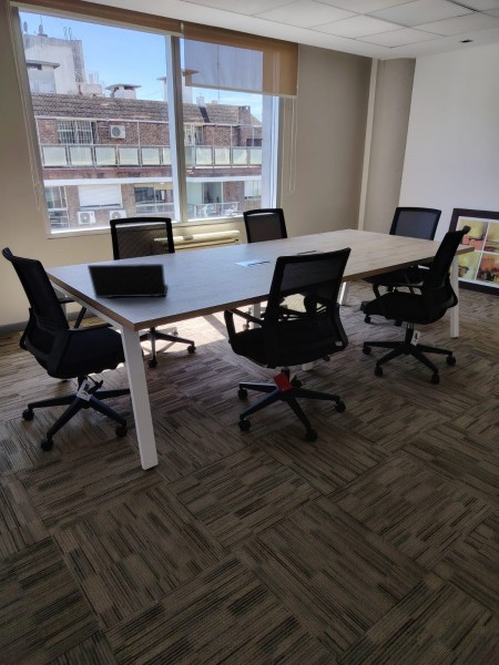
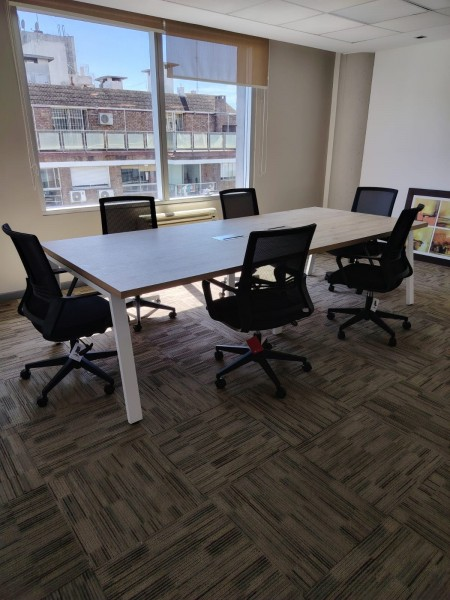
- laptop [86,263,169,299]
